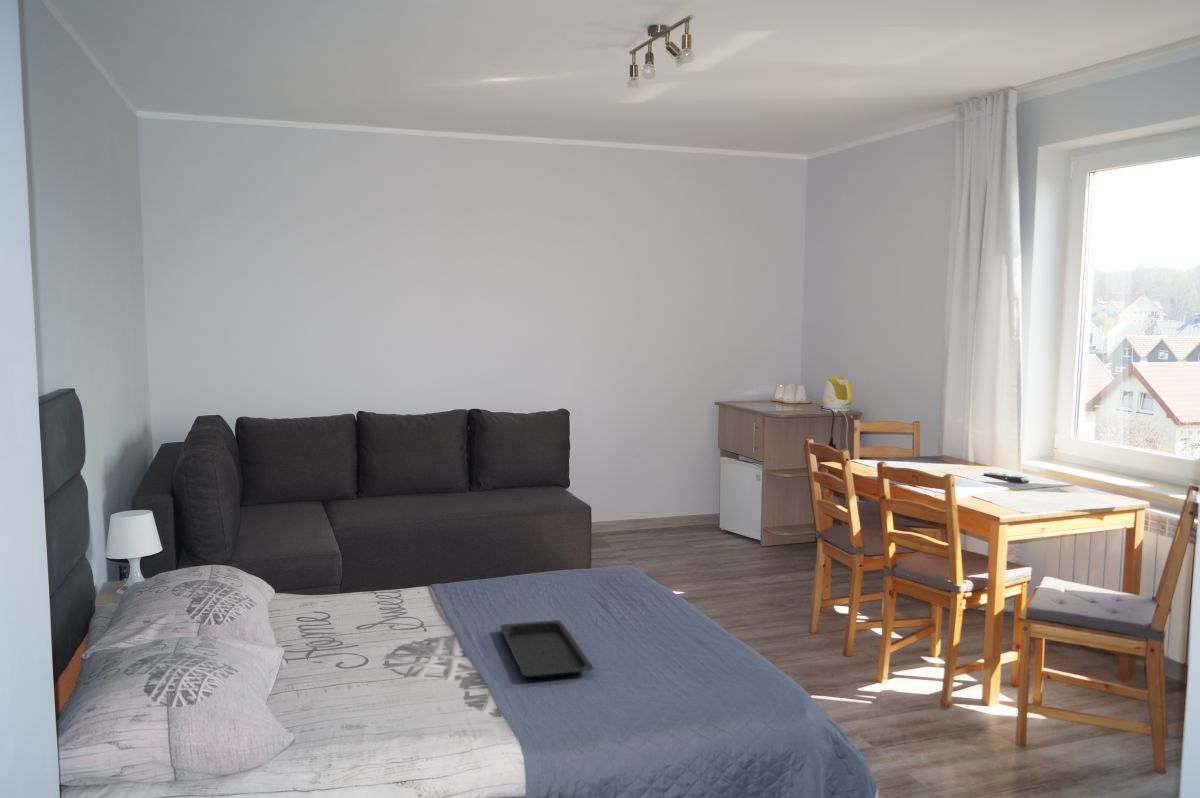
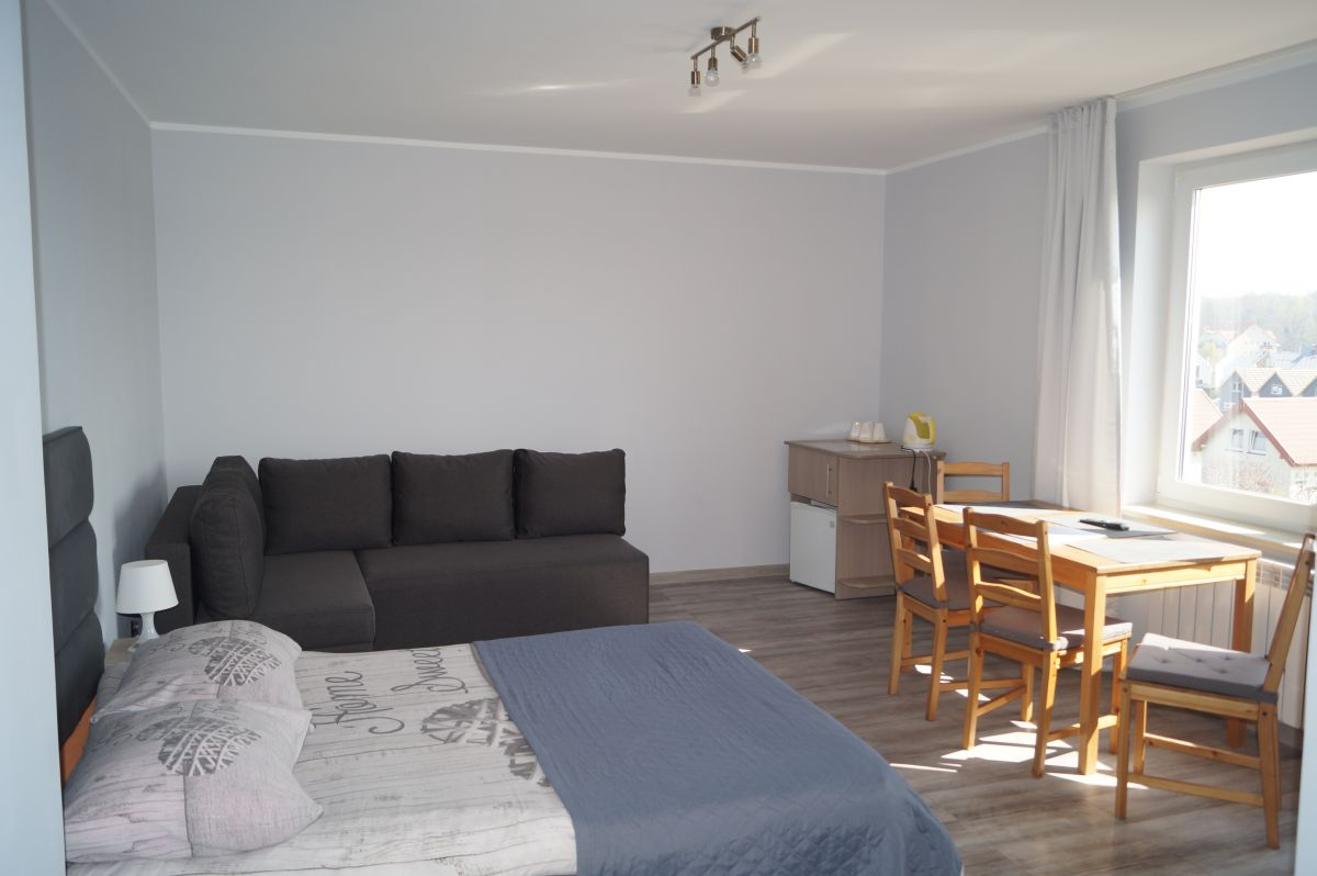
- serving tray [499,619,594,679]
